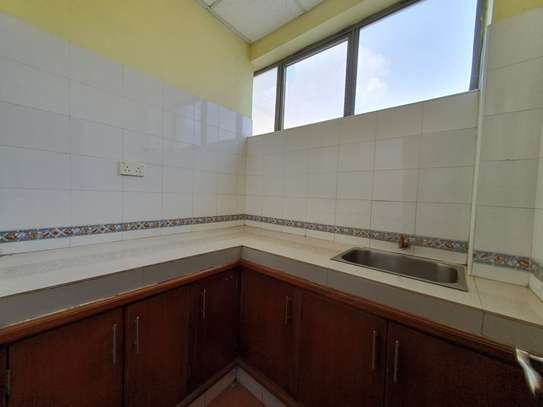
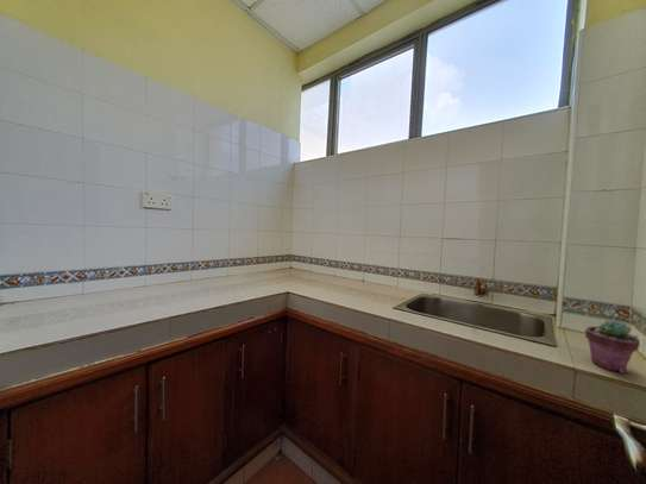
+ potted succulent [584,319,641,375]
